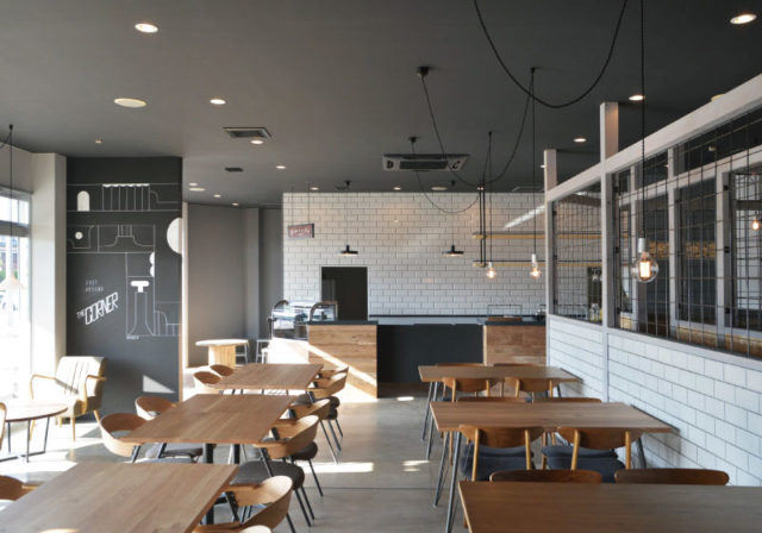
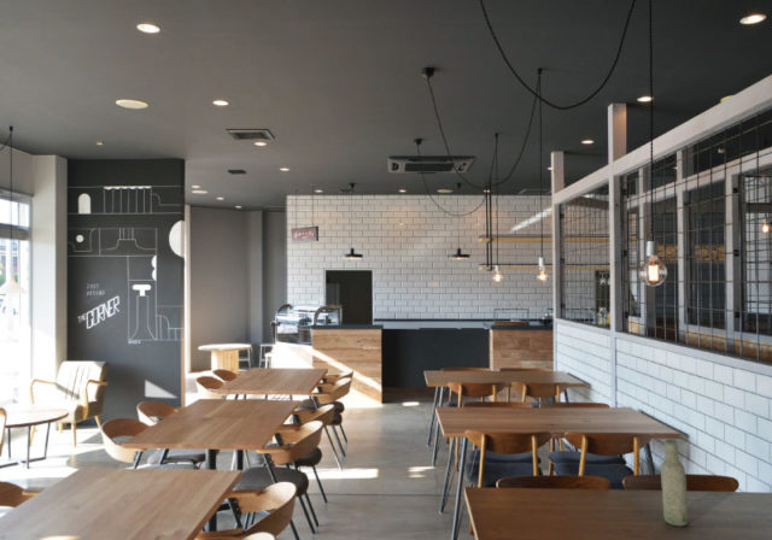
+ bottle [660,438,690,527]
